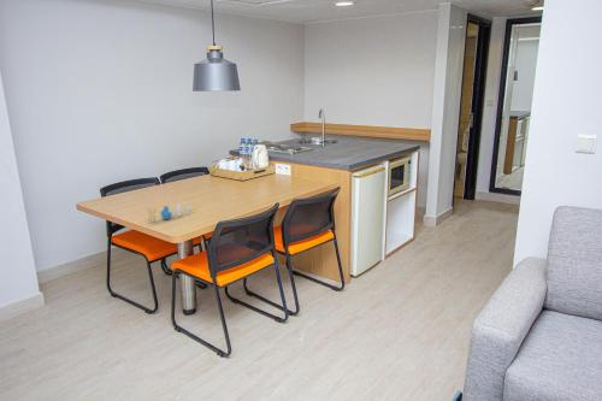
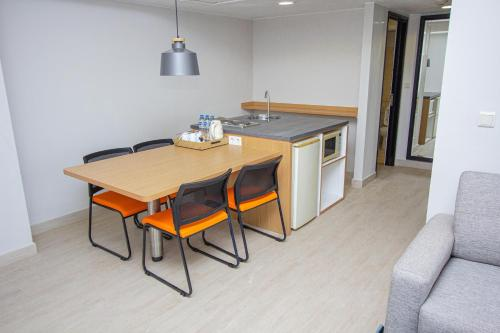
- vase [147,201,193,224]
